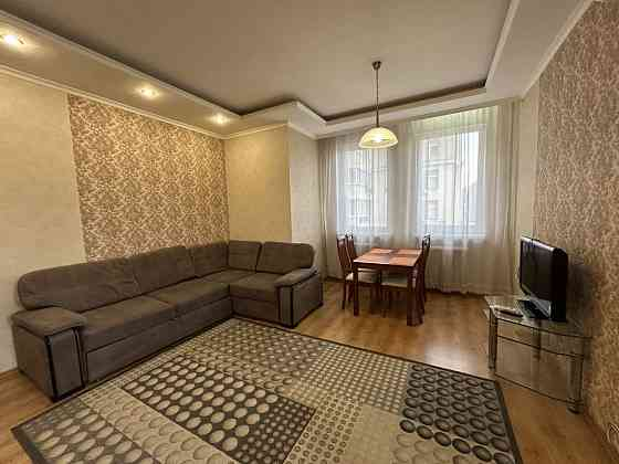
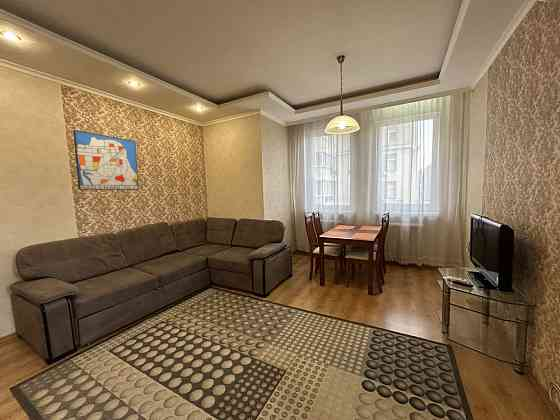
+ wall art [72,129,140,191]
